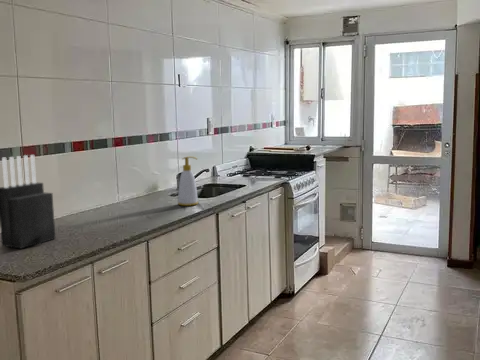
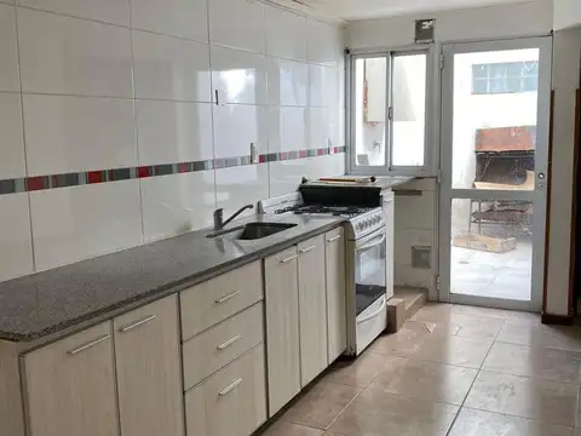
- knife block [0,154,56,250]
- soap bottle [177,156,199,207]
